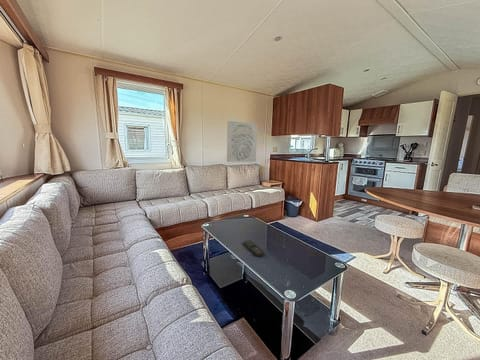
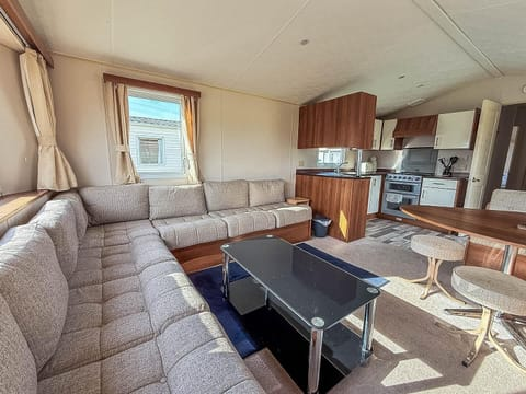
- wall art [226,120,258,163]
- remote control [243,239,266,257]
